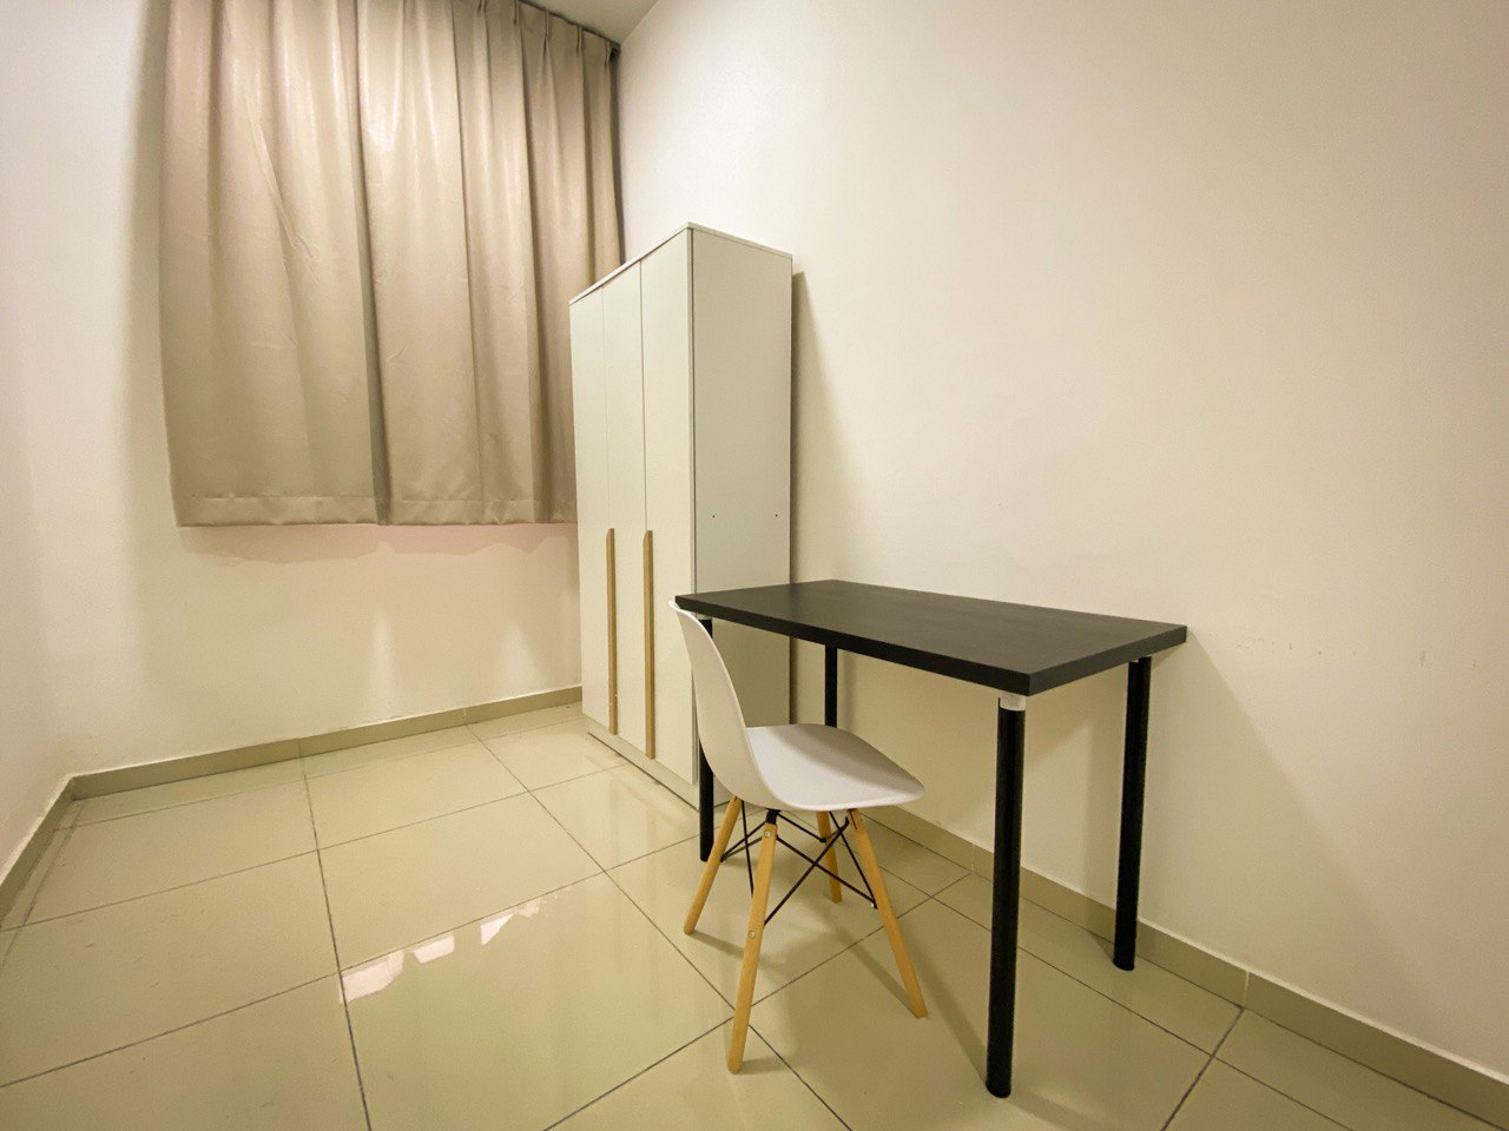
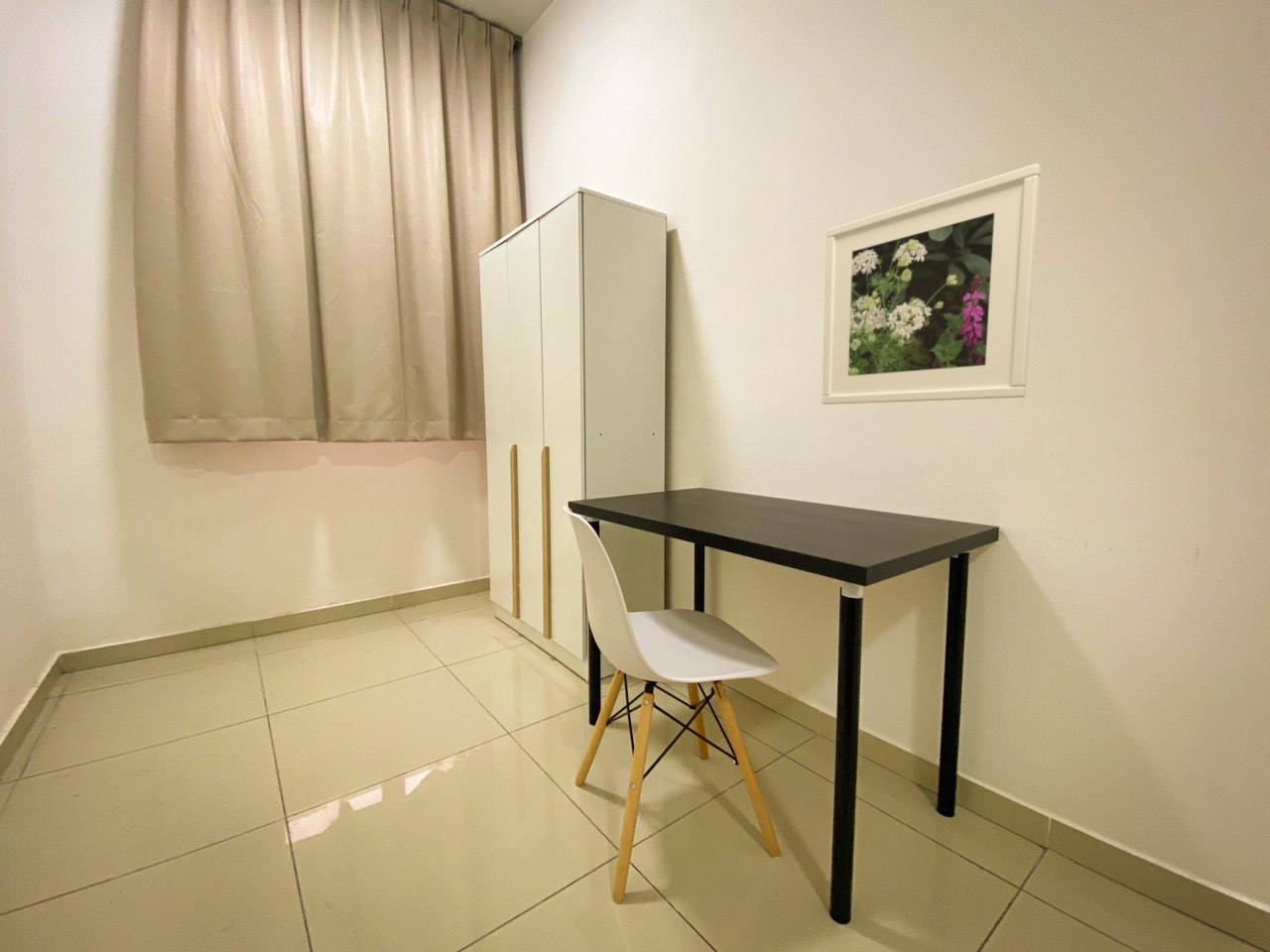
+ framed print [821,163,1042,406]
